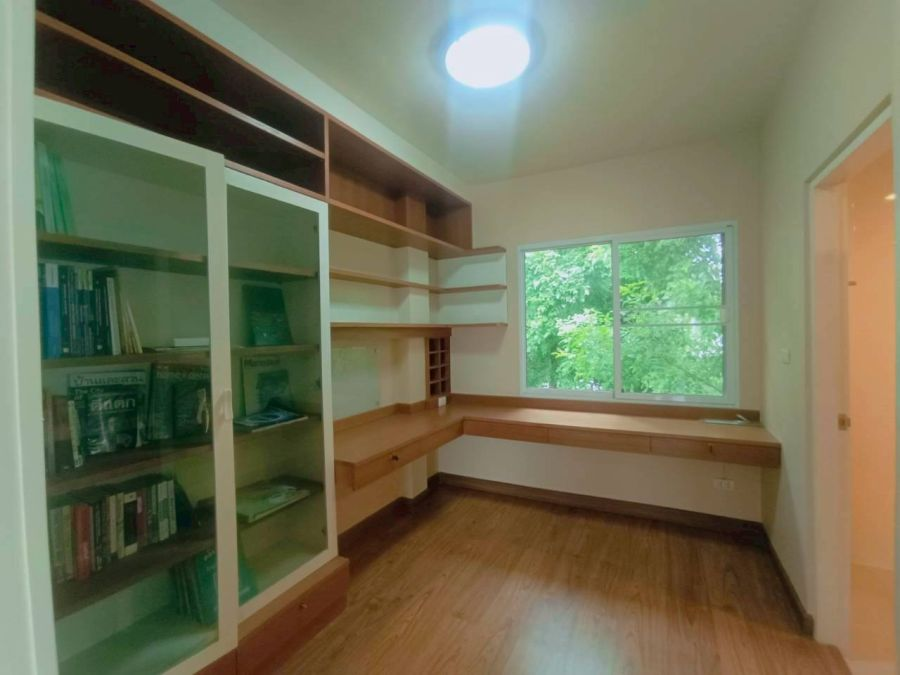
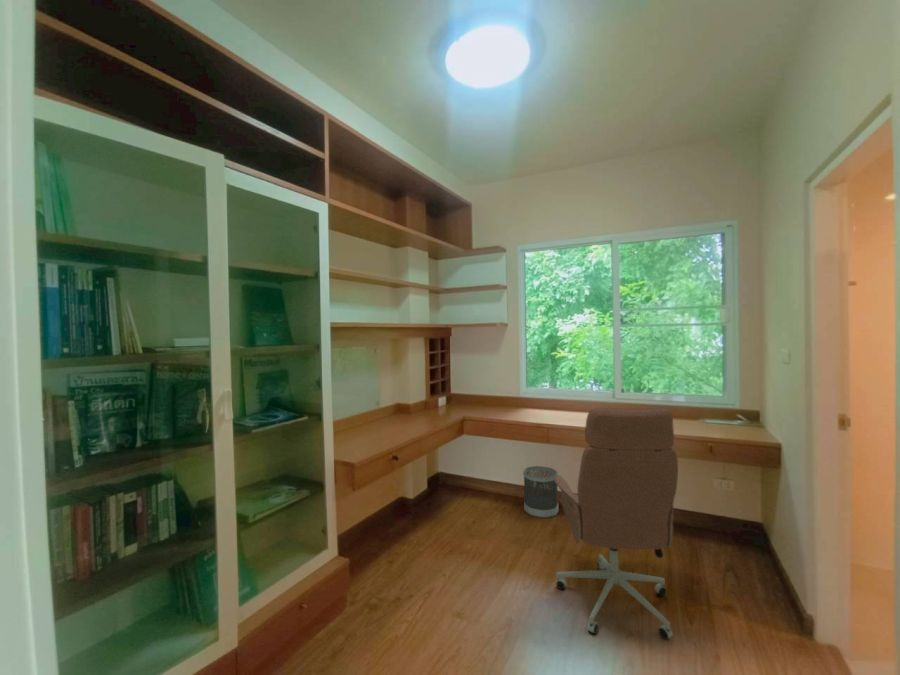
+ office chair [554,407,679,641]
+ wastebasket [522,465,560,519]
